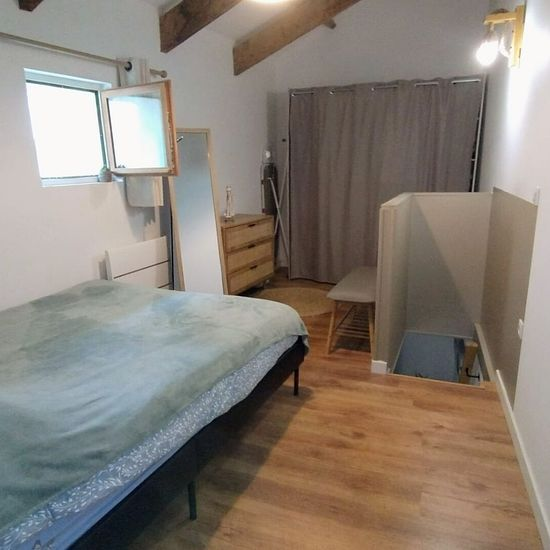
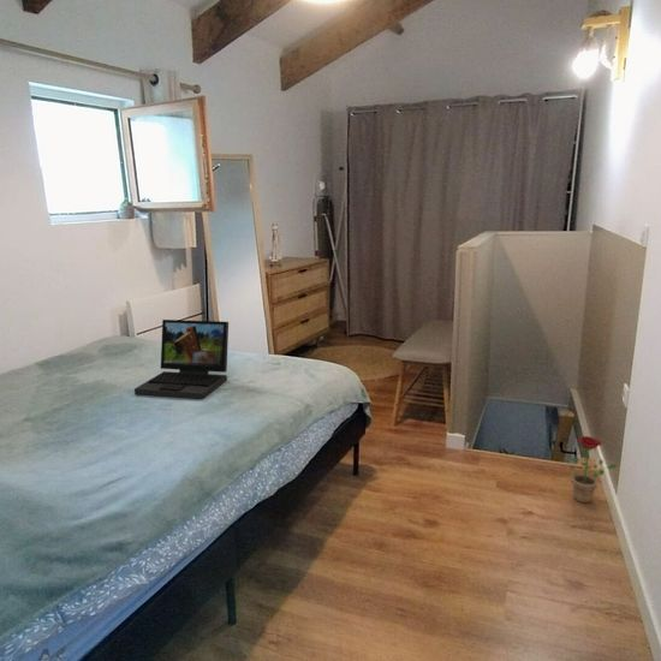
+ laptop [133,318,230,400]
+ decorative plant [568,435,619,504]
